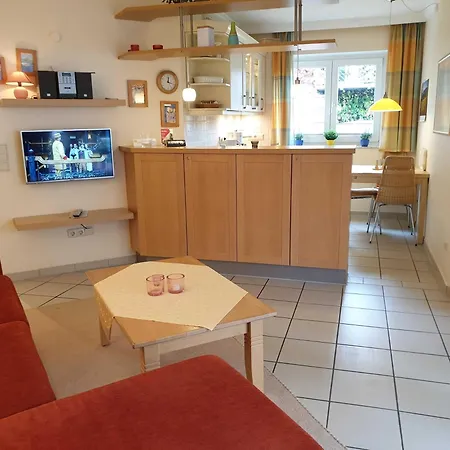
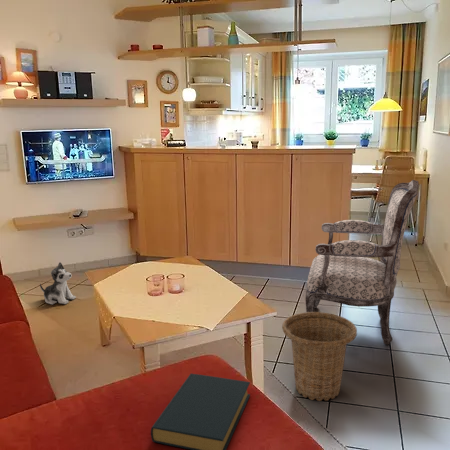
+ hardback book [150,372,251,450]
+ plush toy [39,261,77,305]
+ basket [281,311,358,402]
+ armchair [304,179,420,346]
